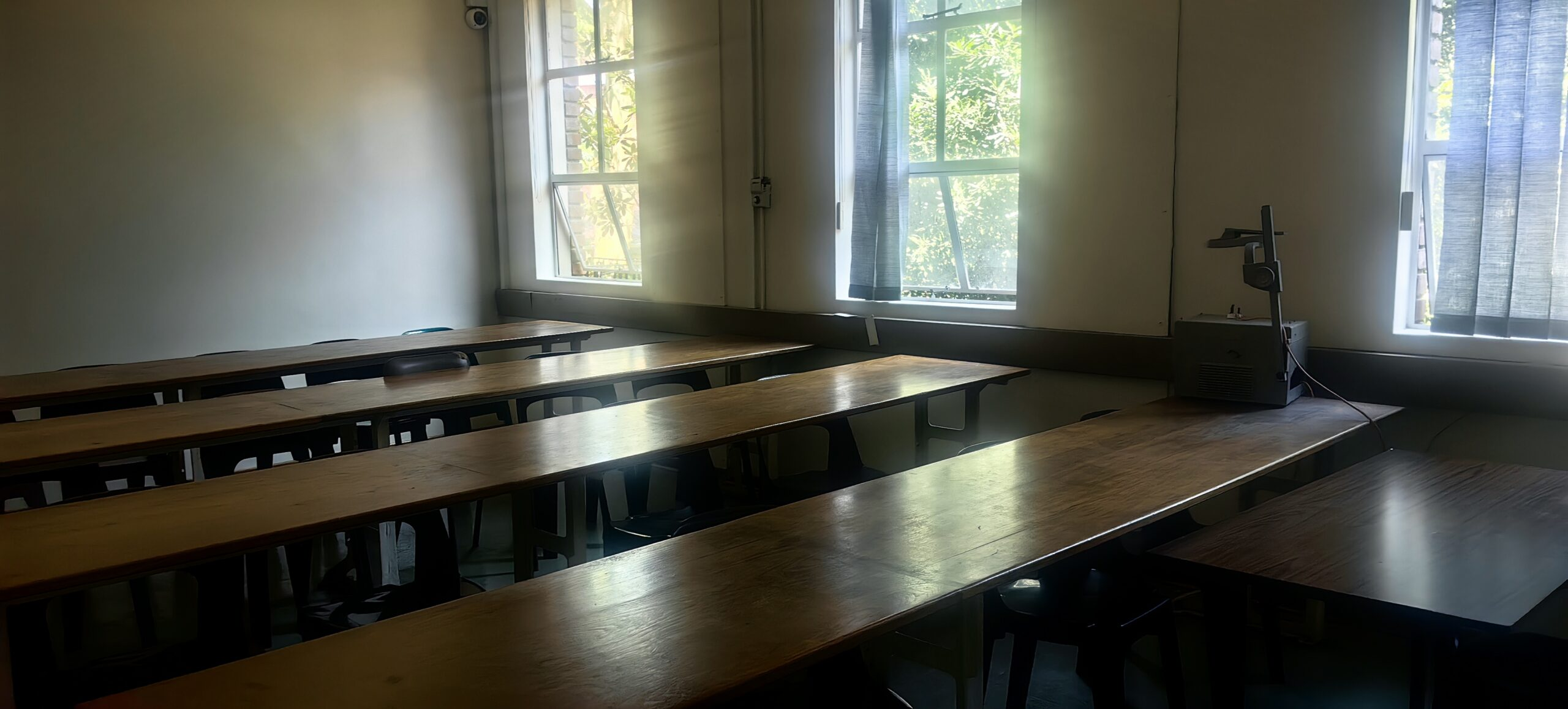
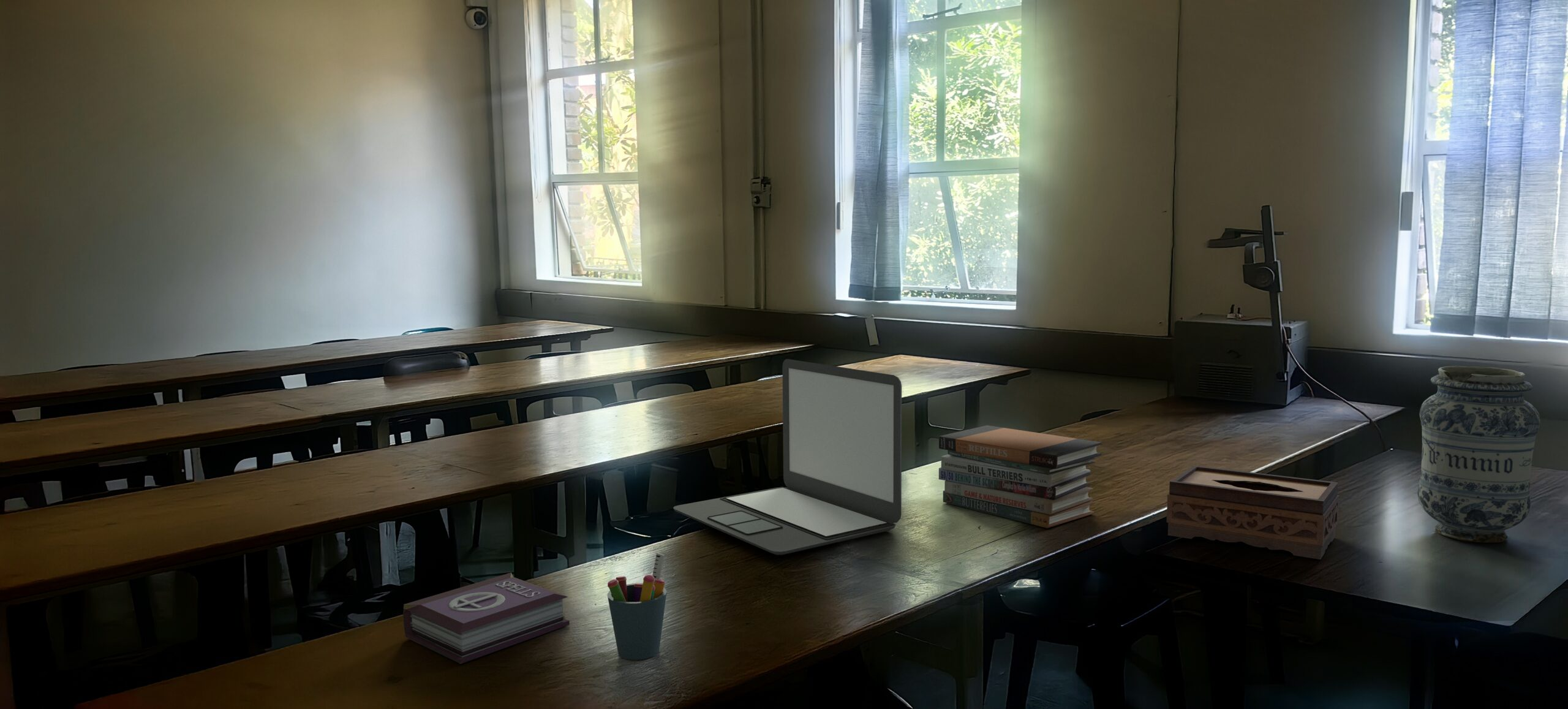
+ book [402,572,570,664]
+ vase [1417,365,1541,544]
+ tissue box [1166,465,1340,560]
+ pen holder [606,553,668,660]
+ laptop [673,358,902,556]
+ book stack [938,425,1102,529]
